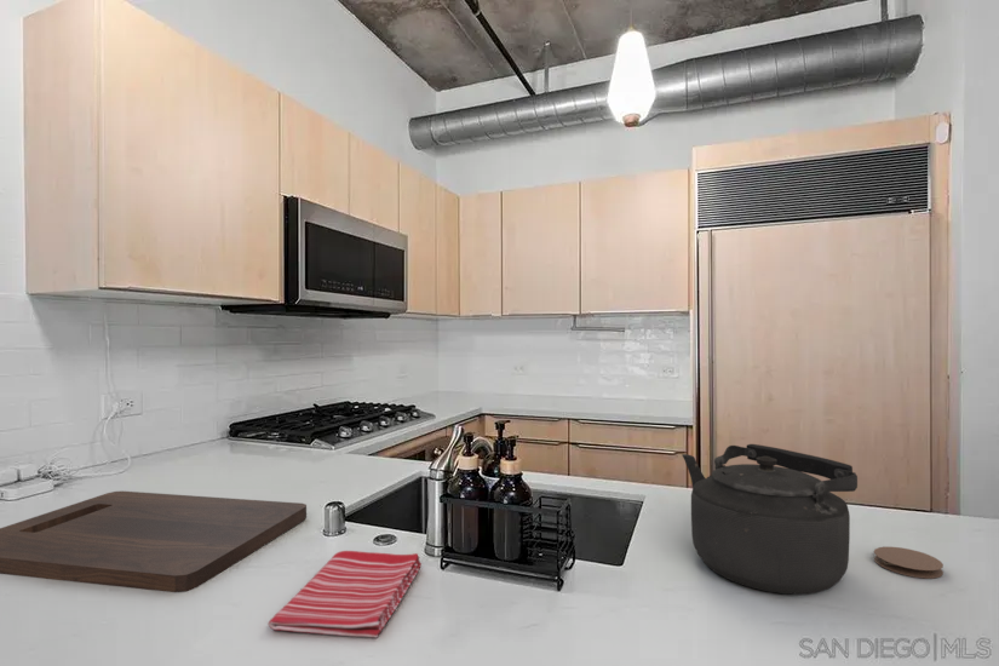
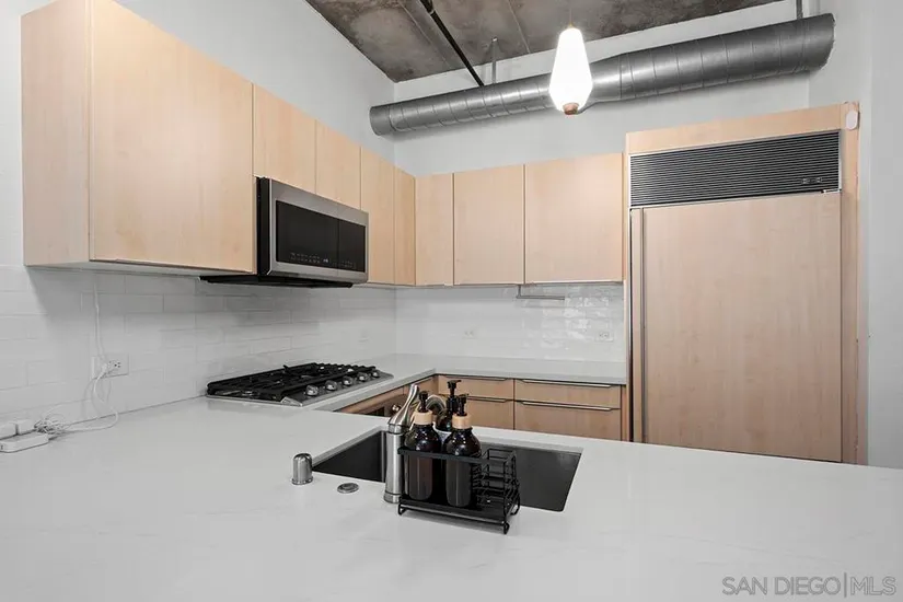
- cutting board [0,490,308,593]
- kettle [681,443,859,596]
- dish towel [268,550,423,639]
- coaster [873,546,945,579]
